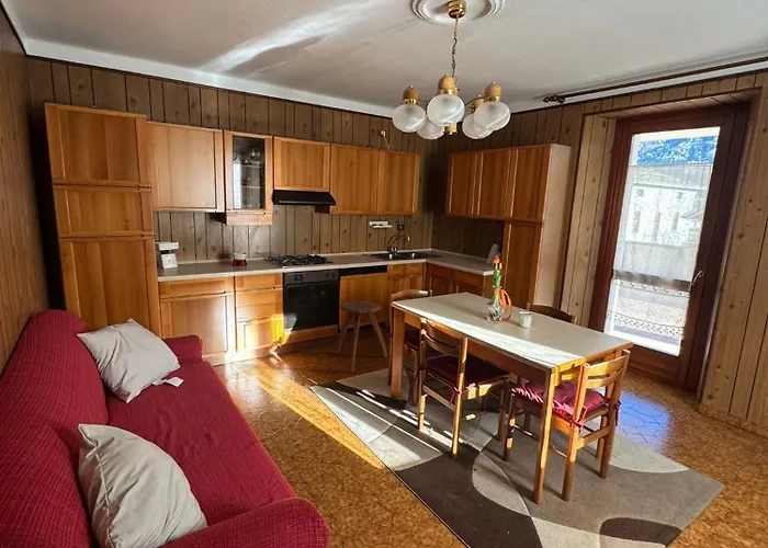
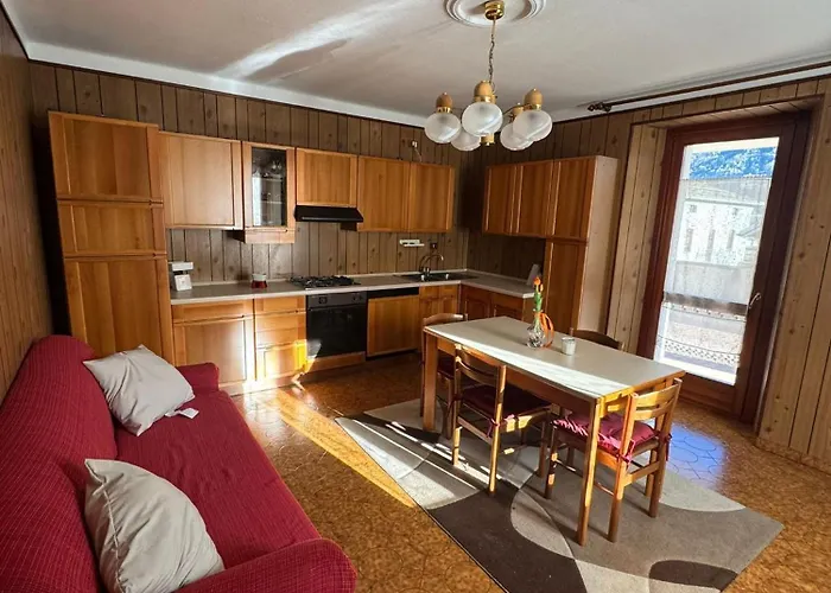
- stool [335,300,388,374]
